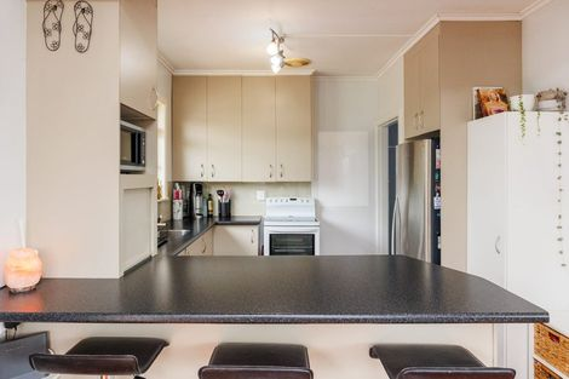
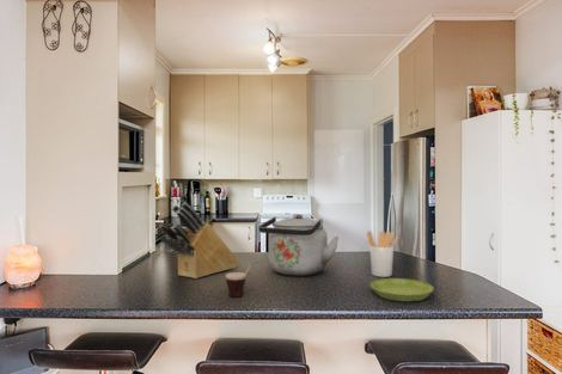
+ knife block [159,201,240,280]
+ cup [224,259,264,298]
+ utensil holder [366,229,399,278]
+ saucer [369,277,435,302]
+ kettle [257,213,340,277]
